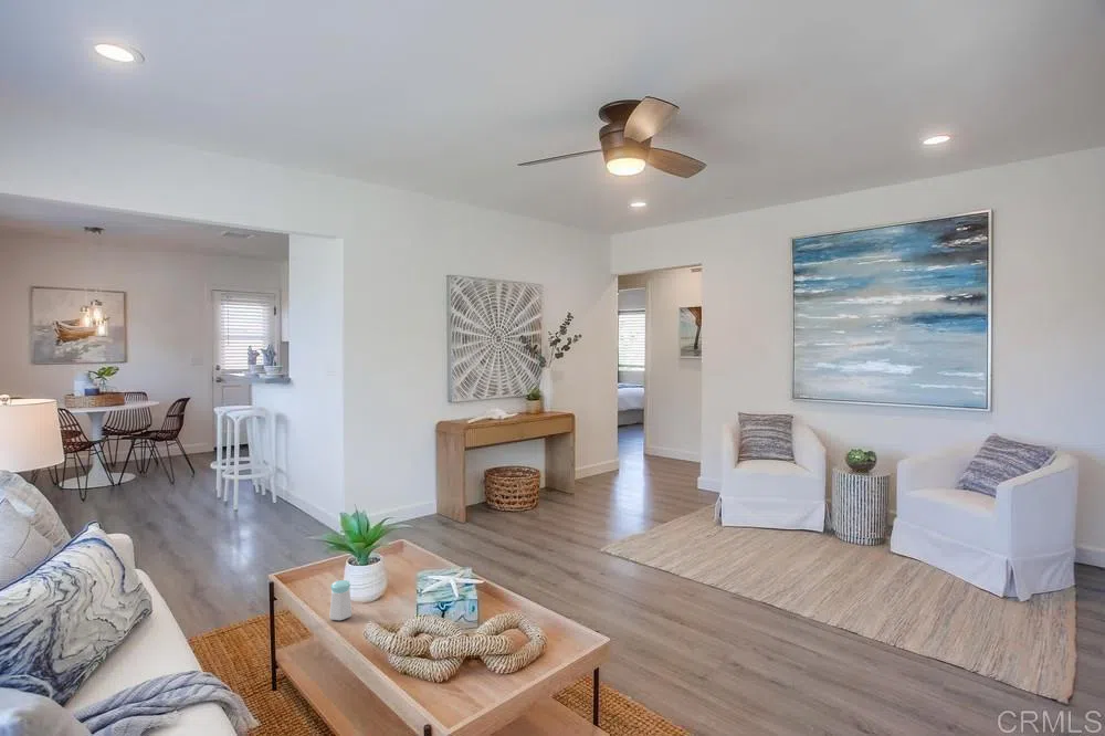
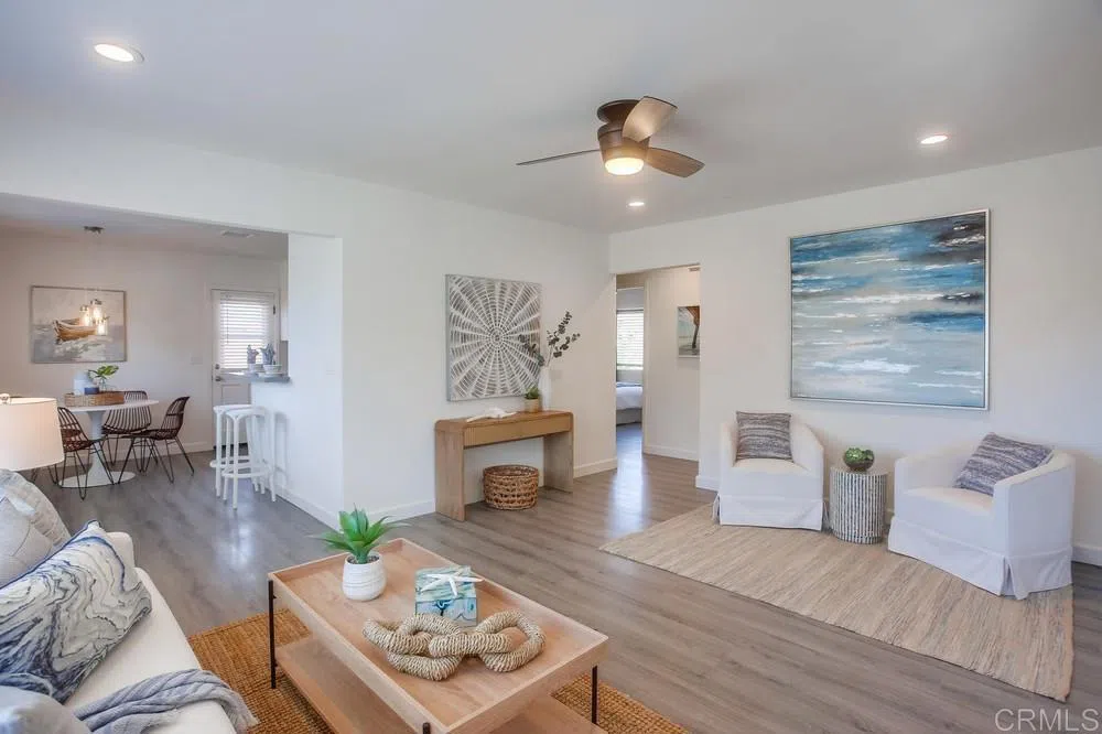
- salt shaker [329,579,352,621]
